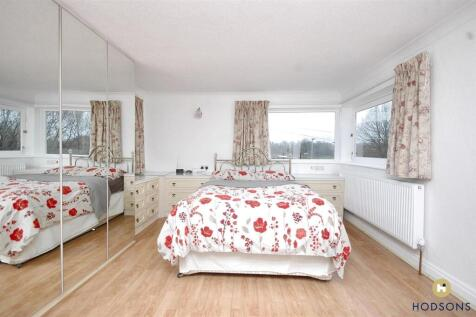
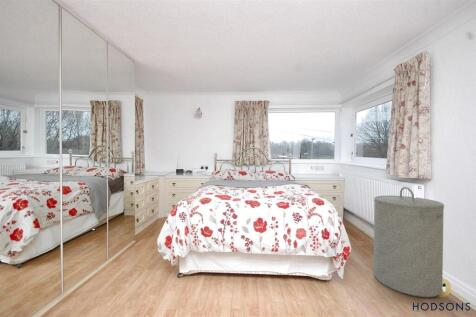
+ laundry hamper [373,186,445,298]
